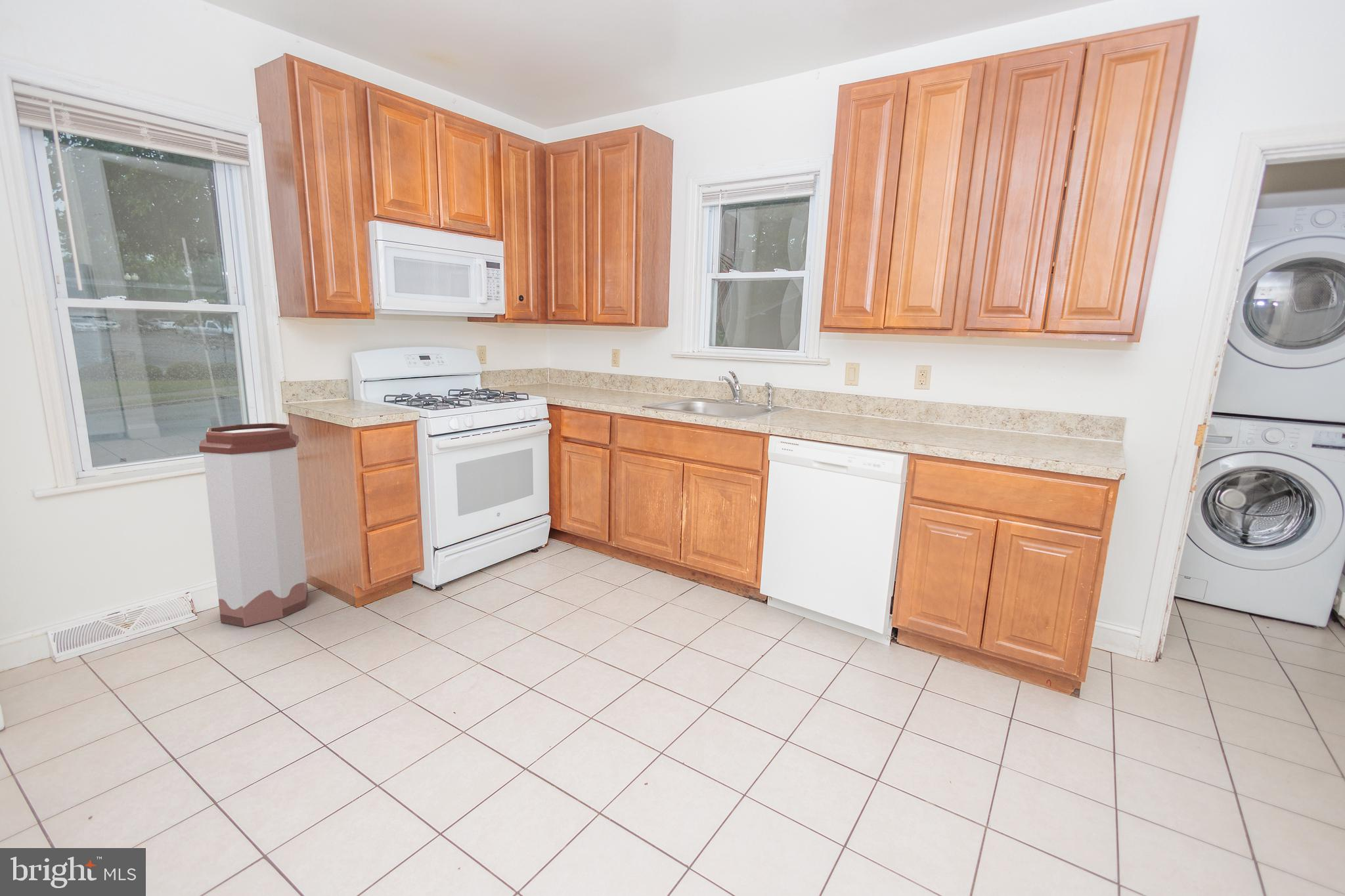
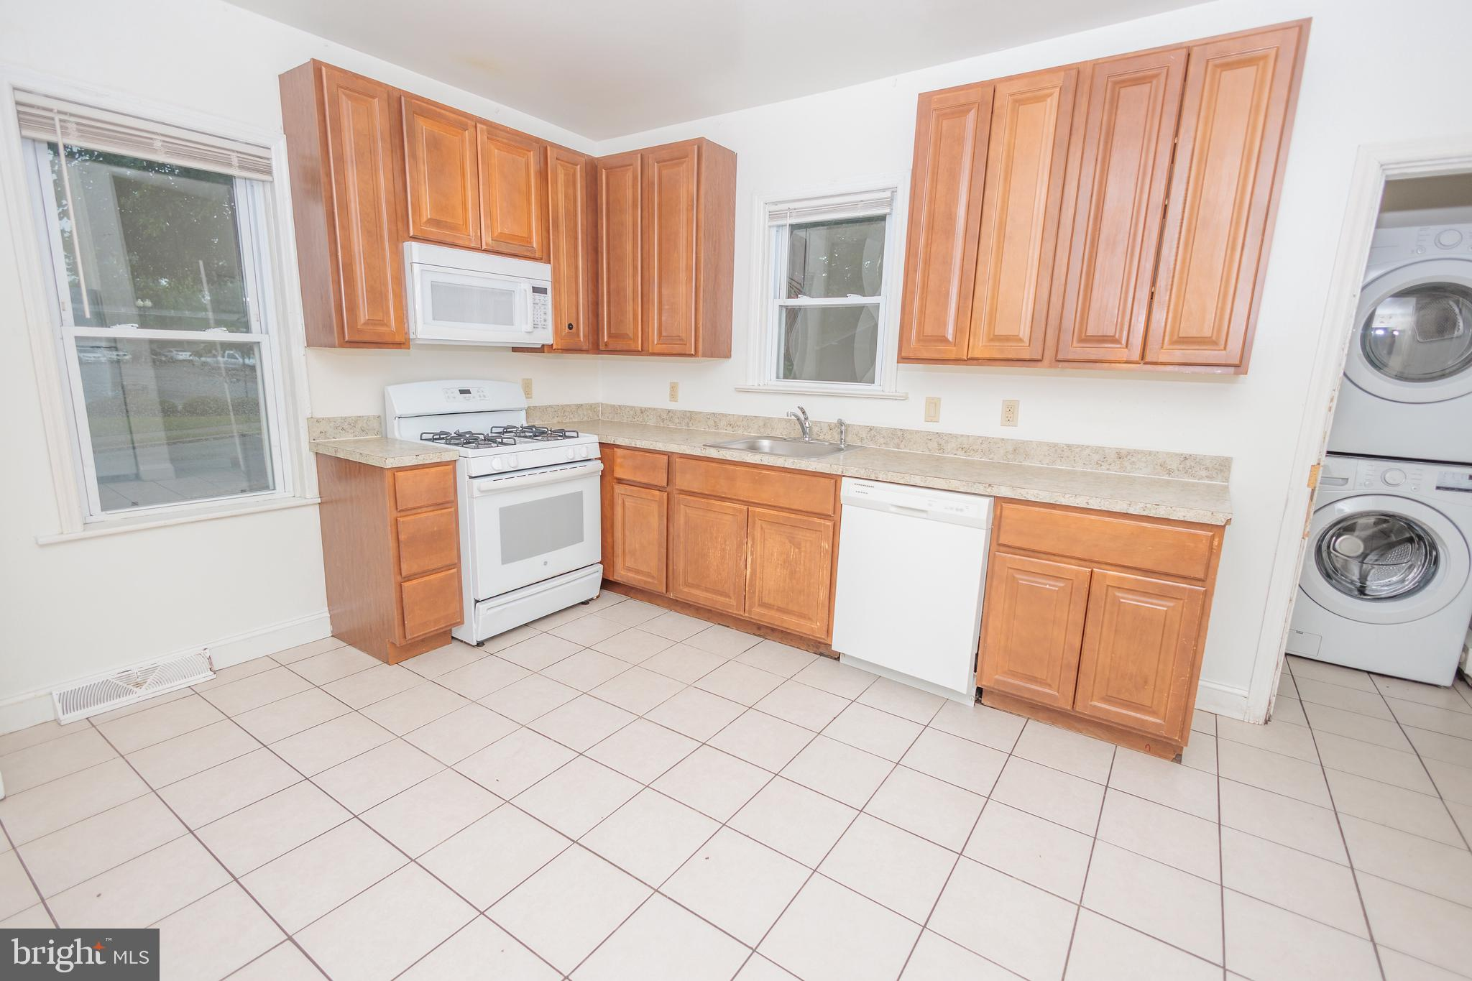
- trash can [198,422,309,628]
